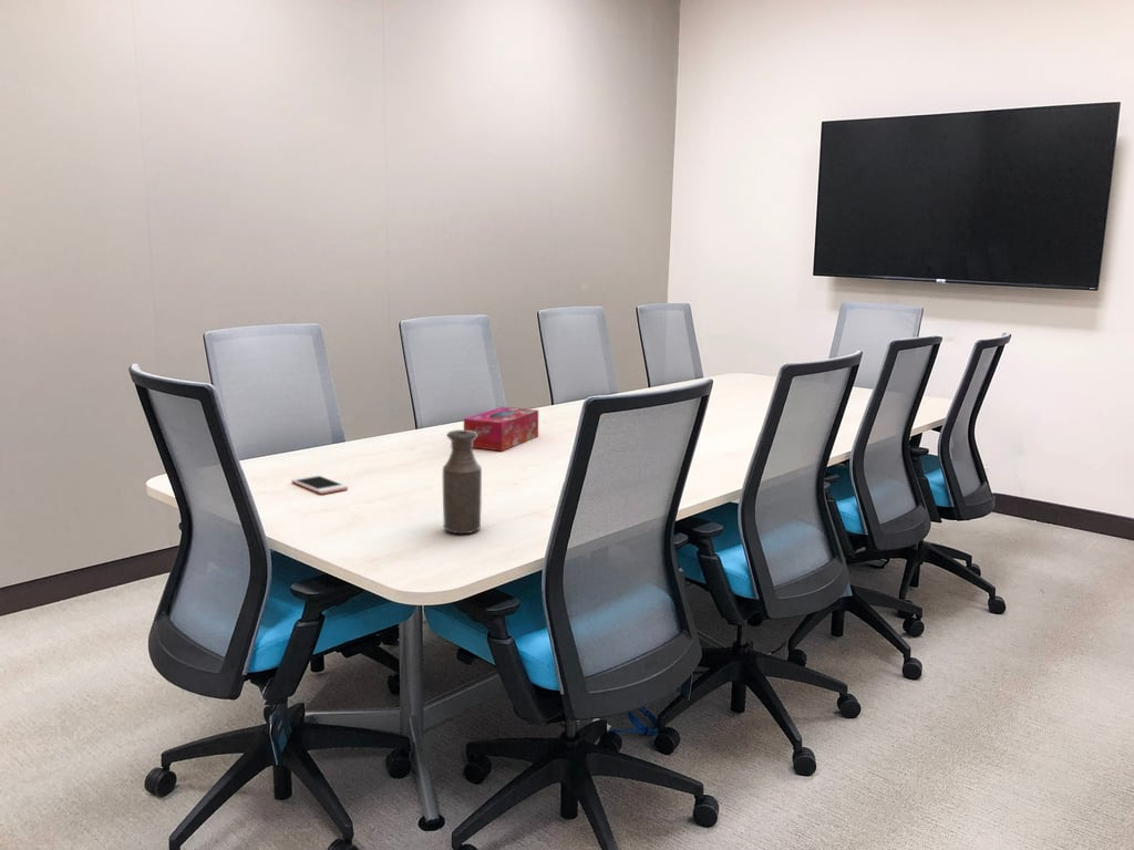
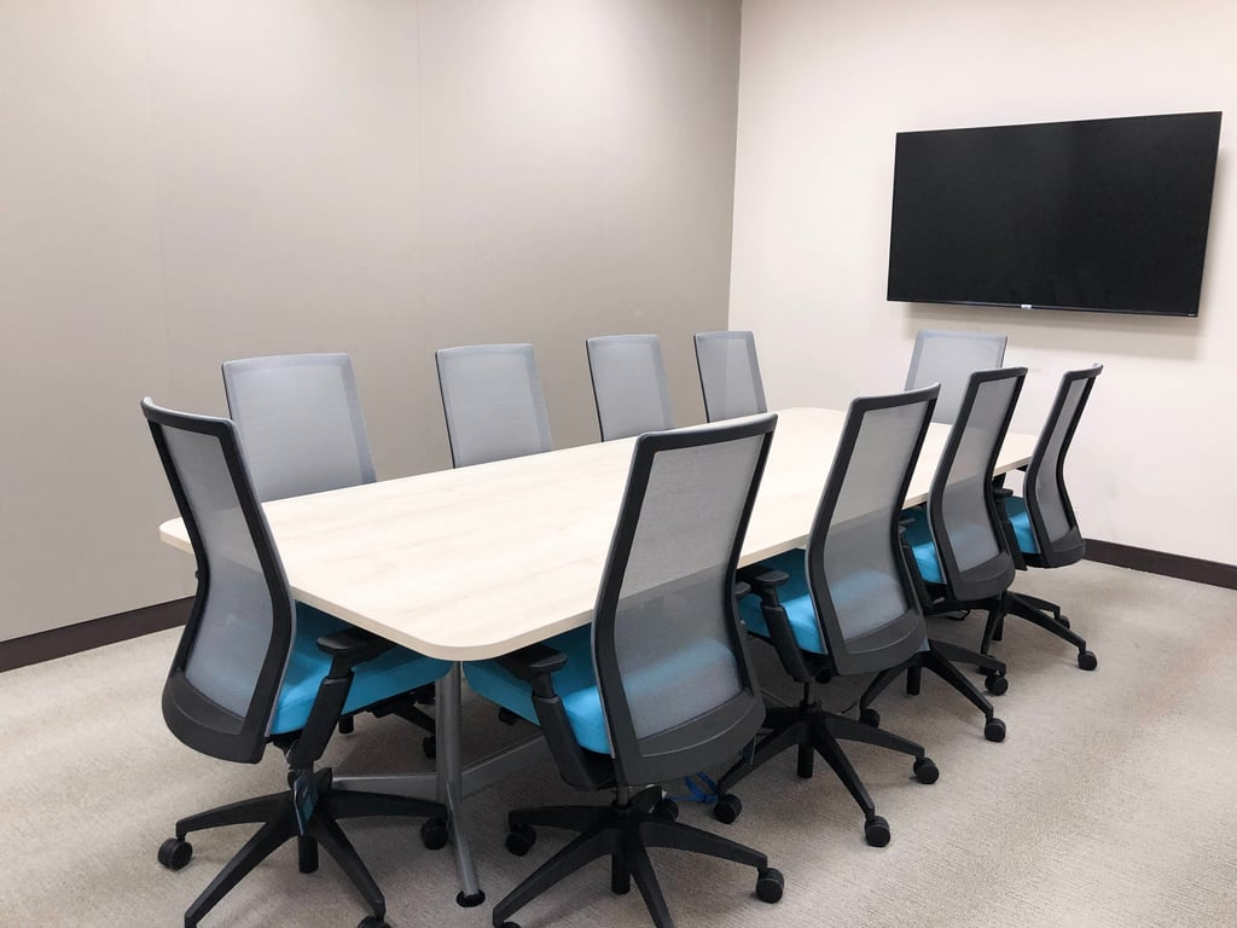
- cell phone [290,474,349,495]
- tissue box [463,406,539,452]
- bottle [442,429,483,536]
